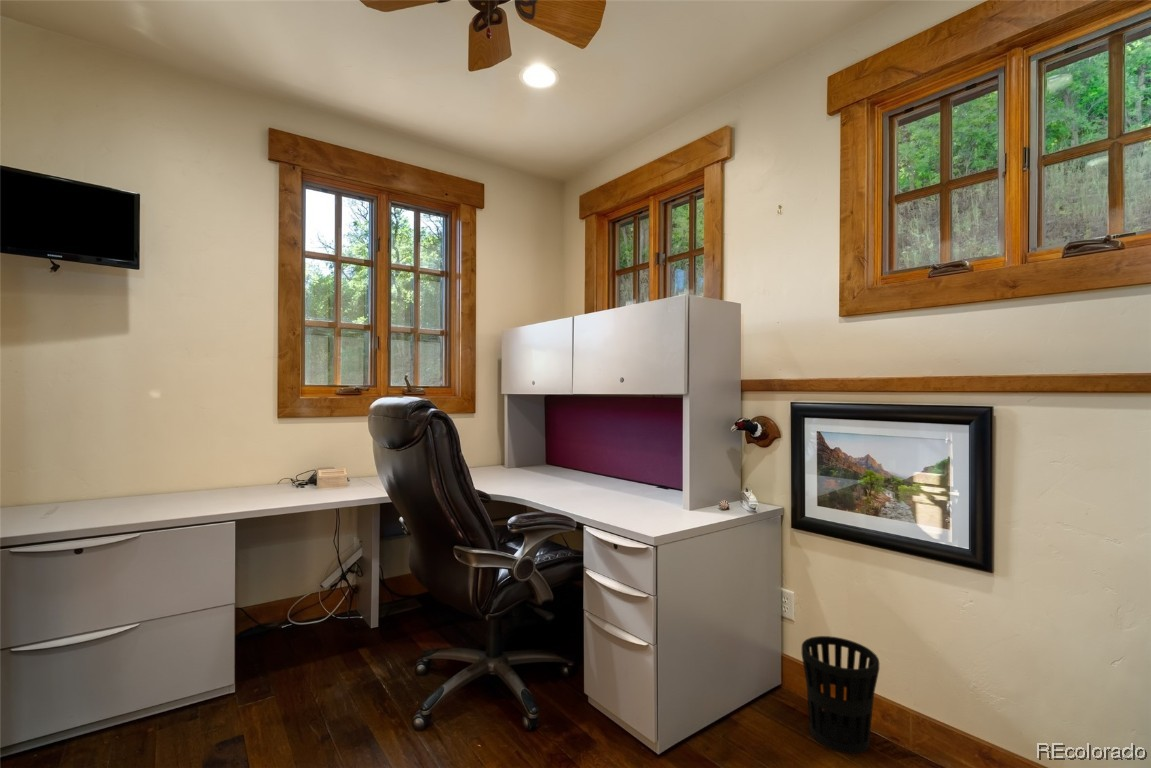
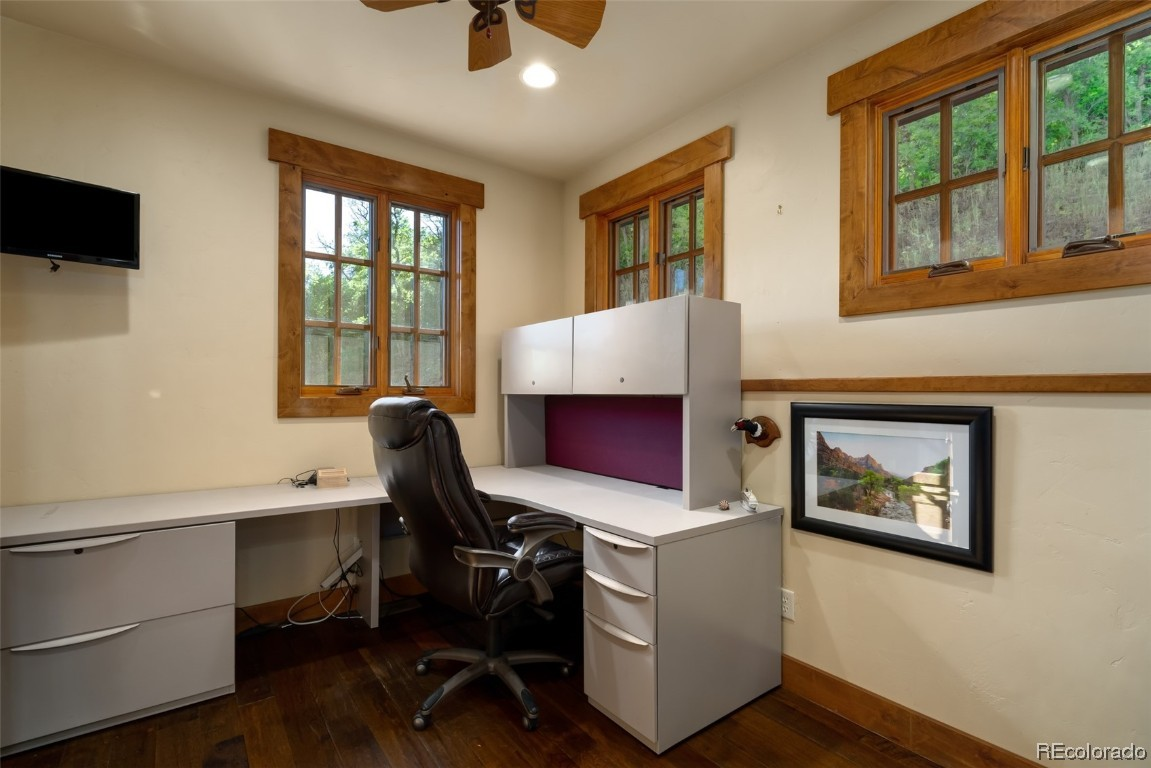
- wastebasket [801,635,880,755]
